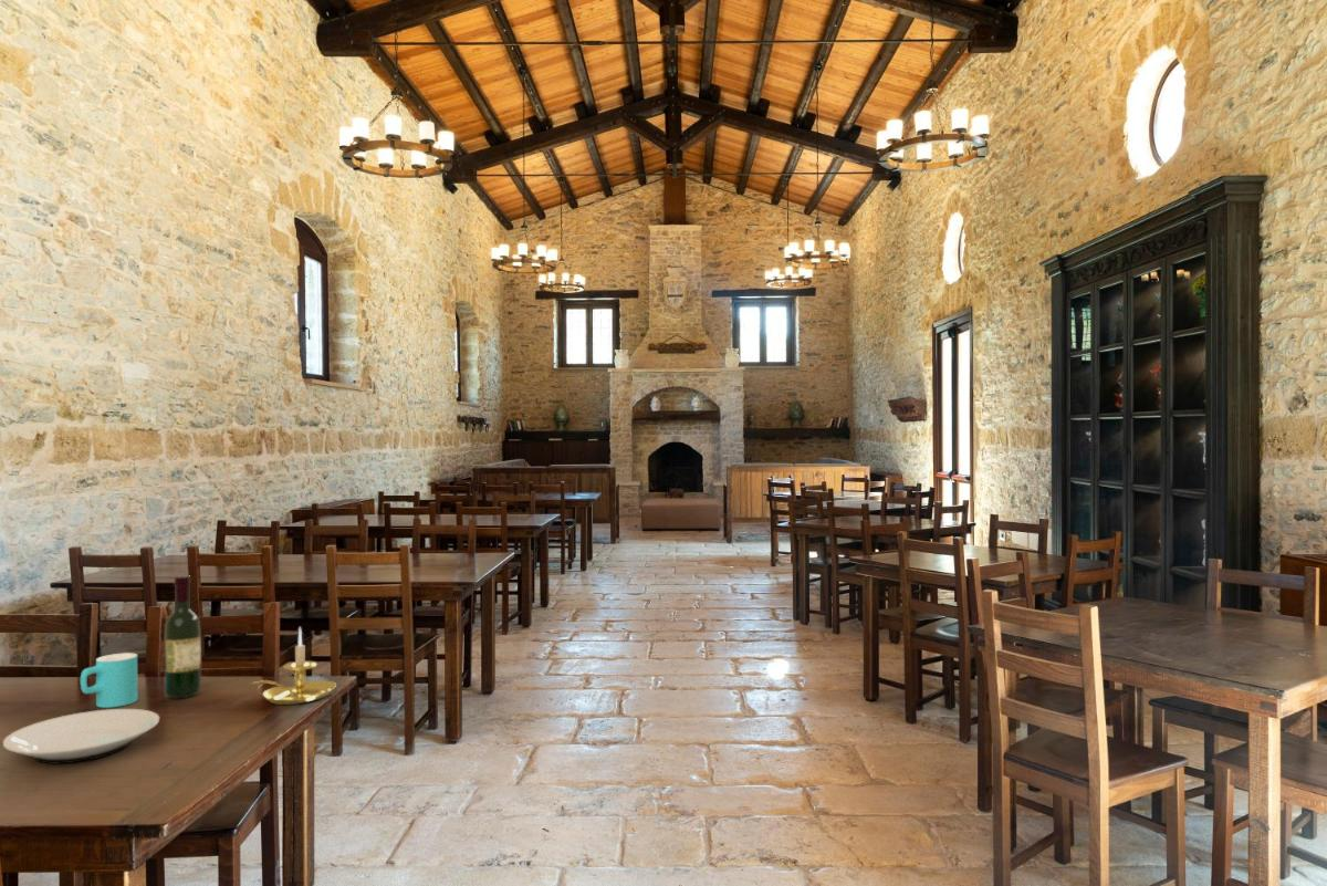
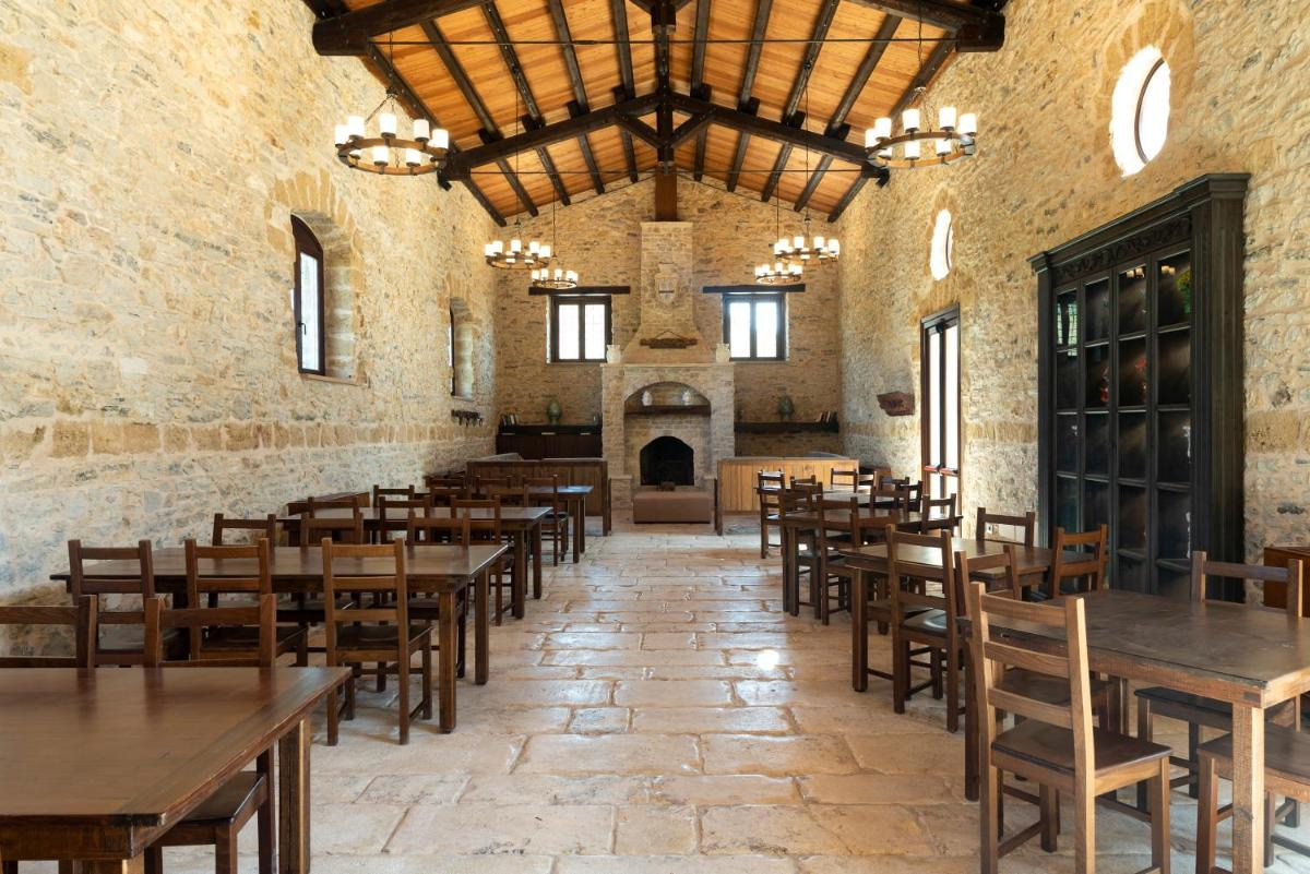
- cup [80,652,138,709]
- wine bottle [164,574,202,699]
- plate [2,708,160,764]
- candle holder [250,626,337,706]
